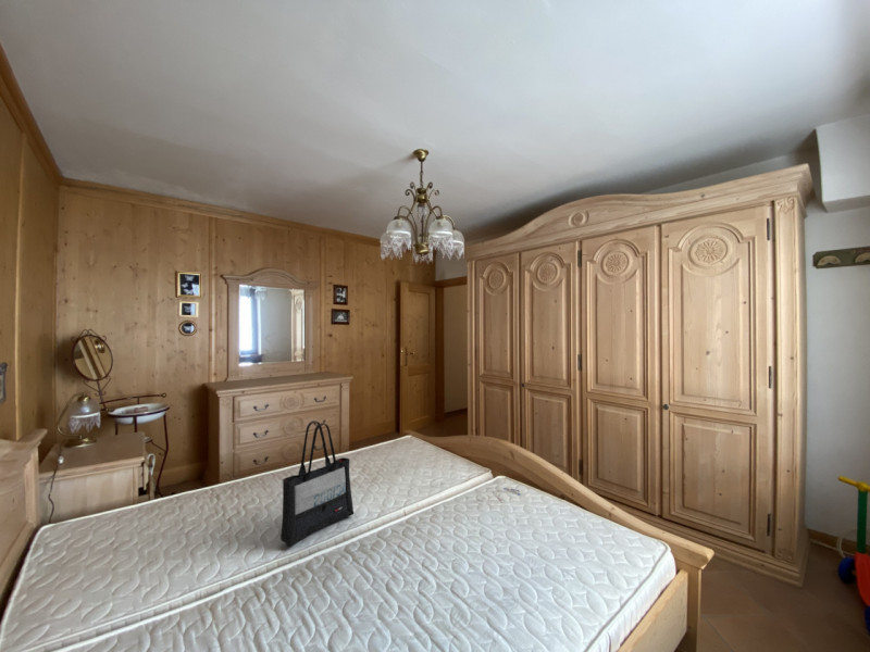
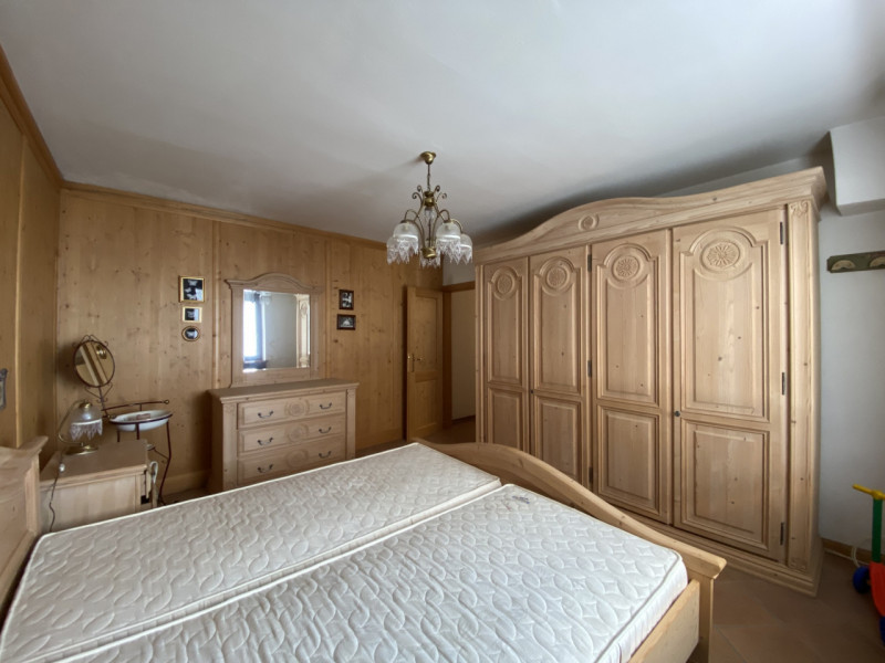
- tote bag [279,419,355,548]
